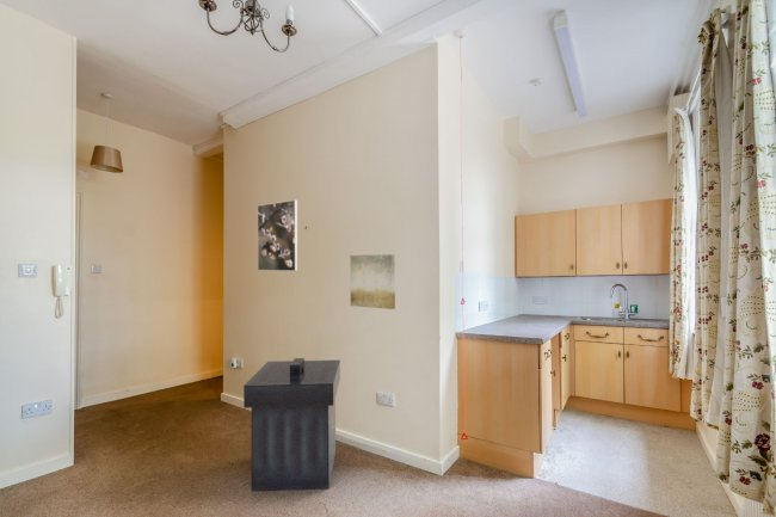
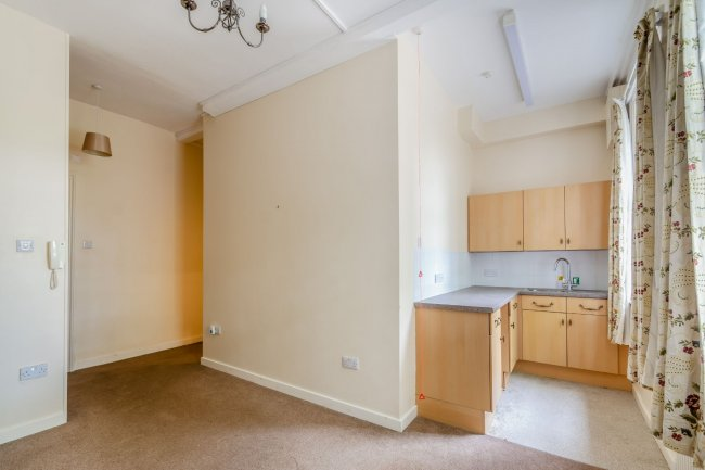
- wall art [349,253,396,310]
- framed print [257,199,298,272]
- trash can [242,357,341,493]
